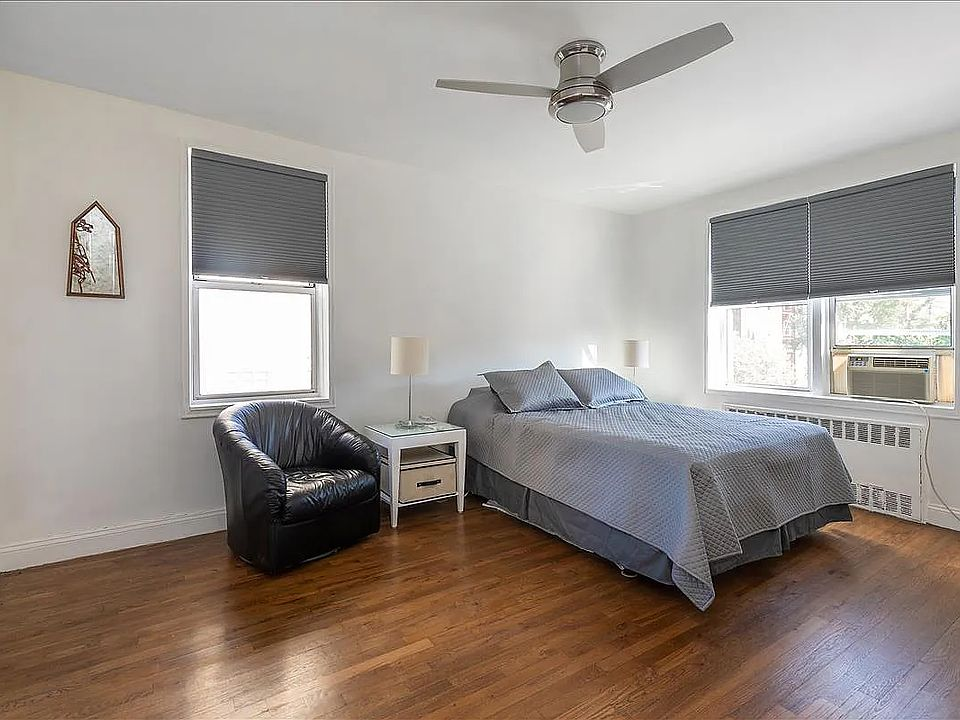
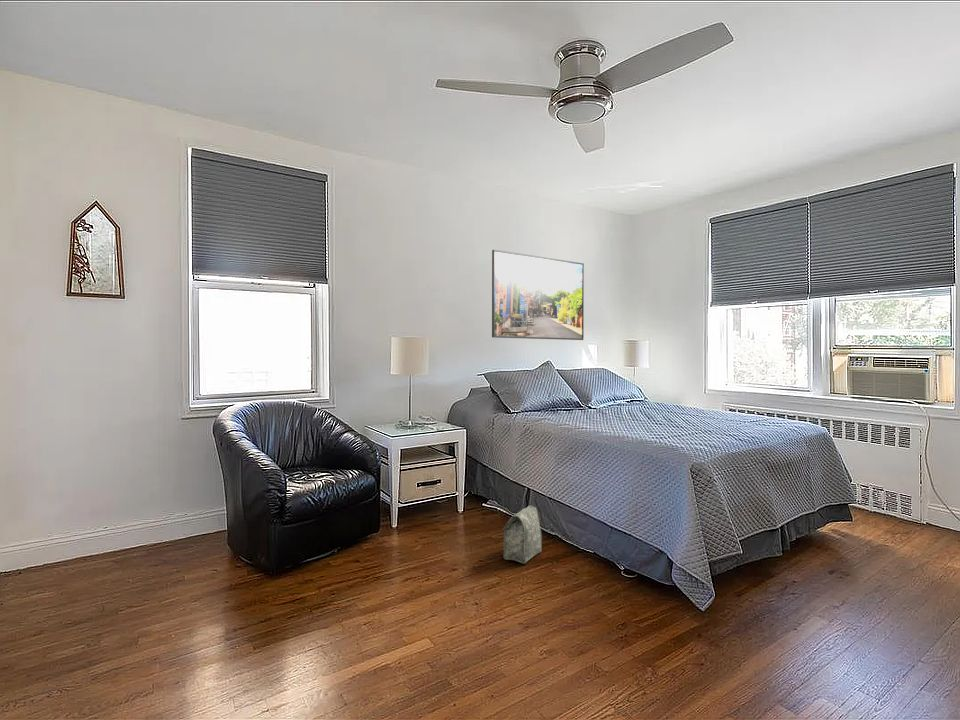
+ bag [502,505,543,564]
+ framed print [491,249,585,341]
